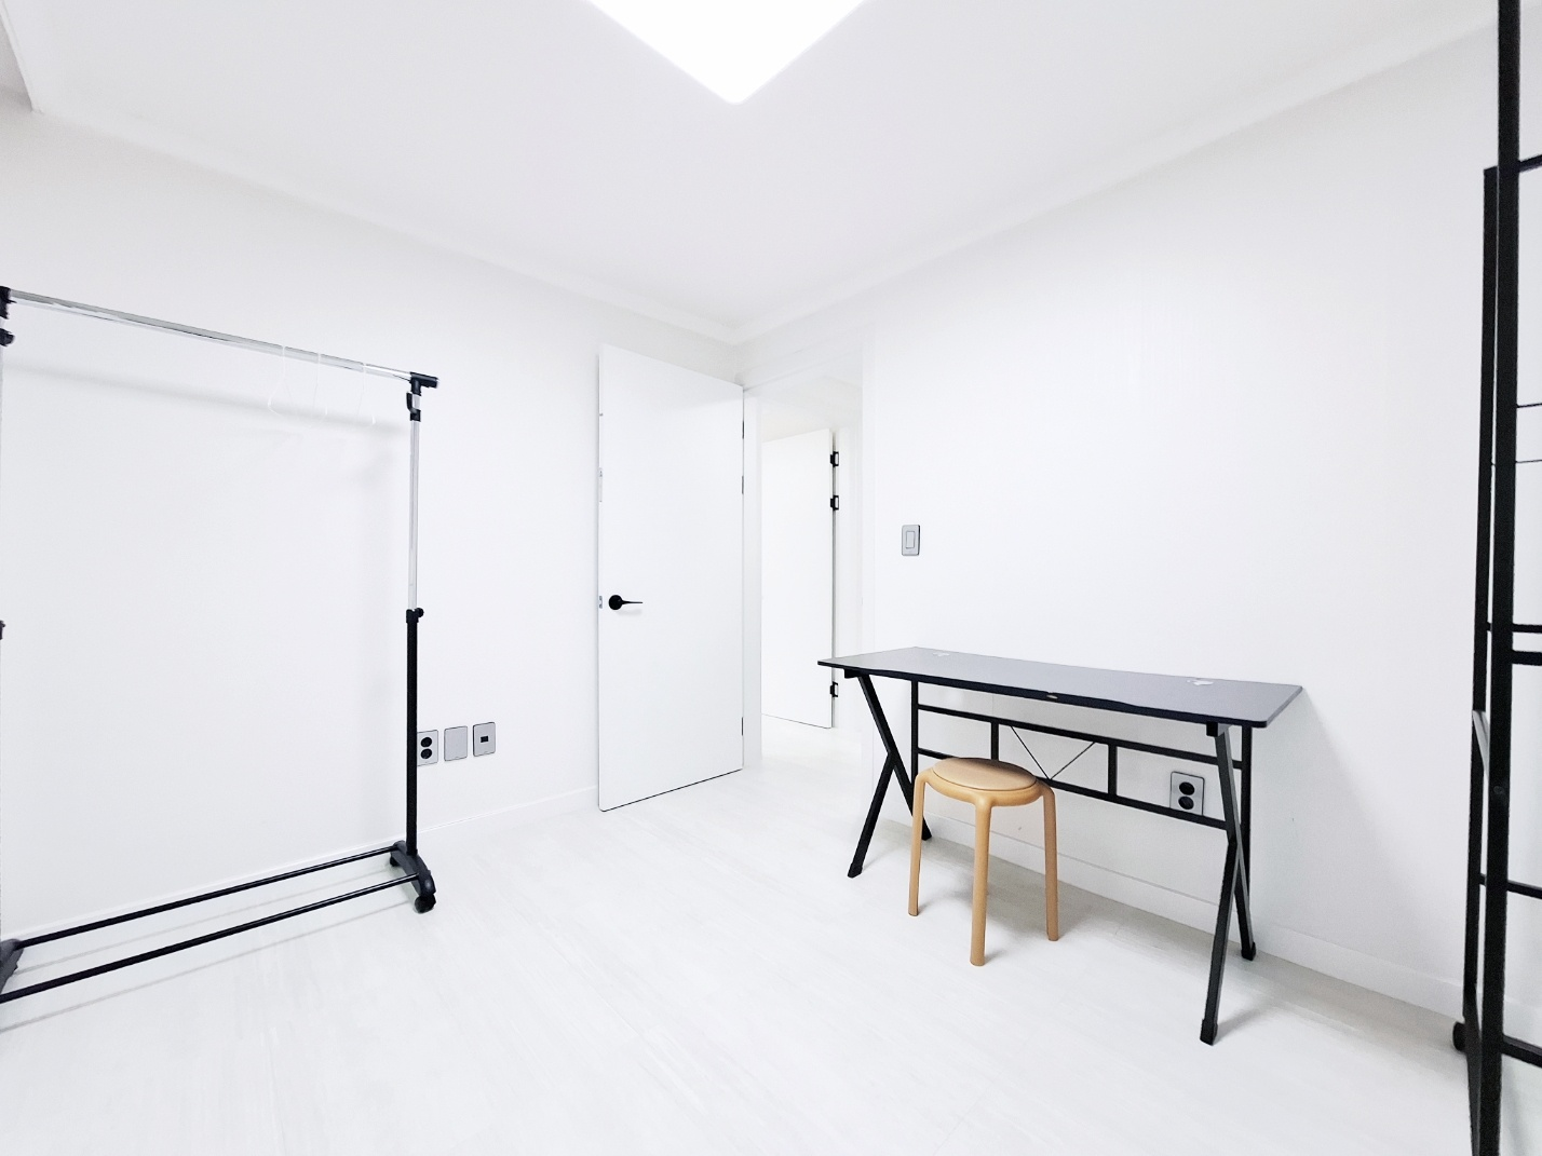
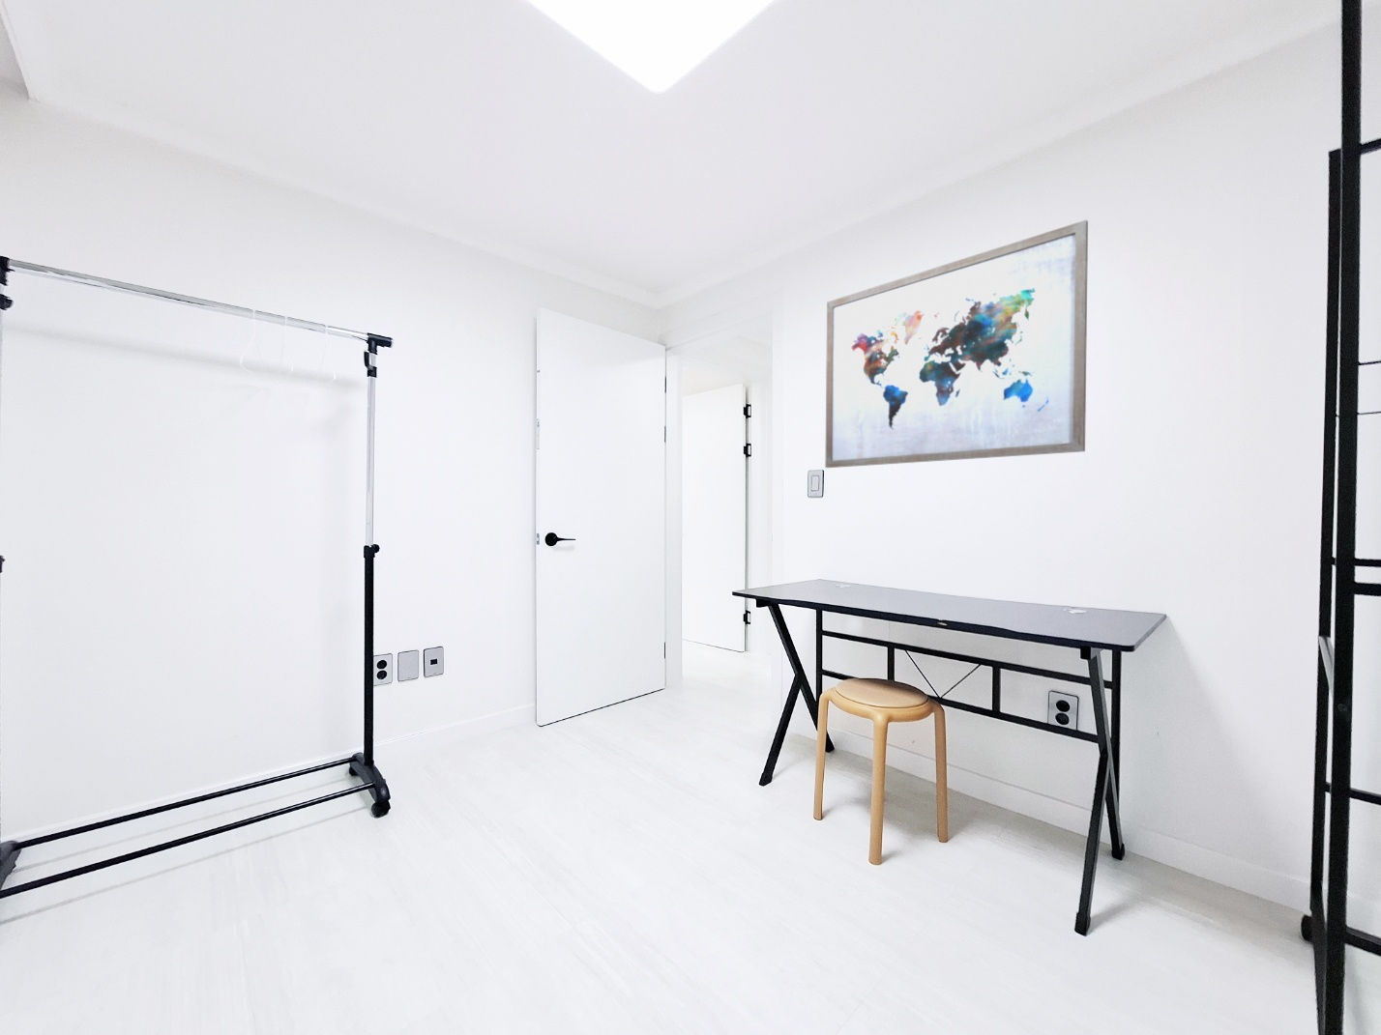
+ wall art [824,219,1088,469]
